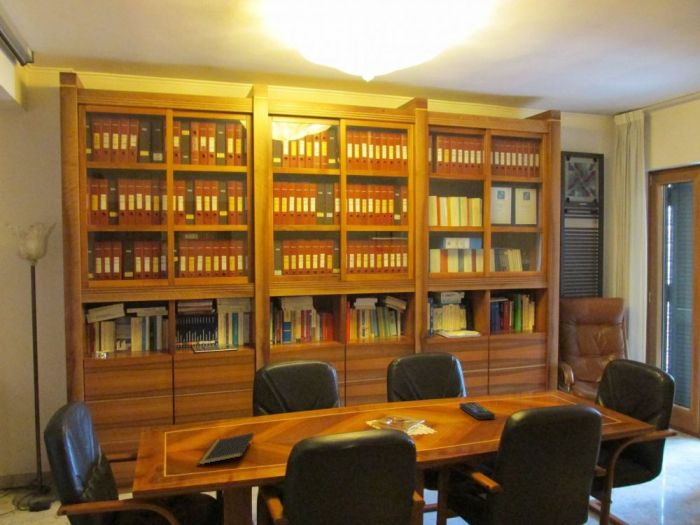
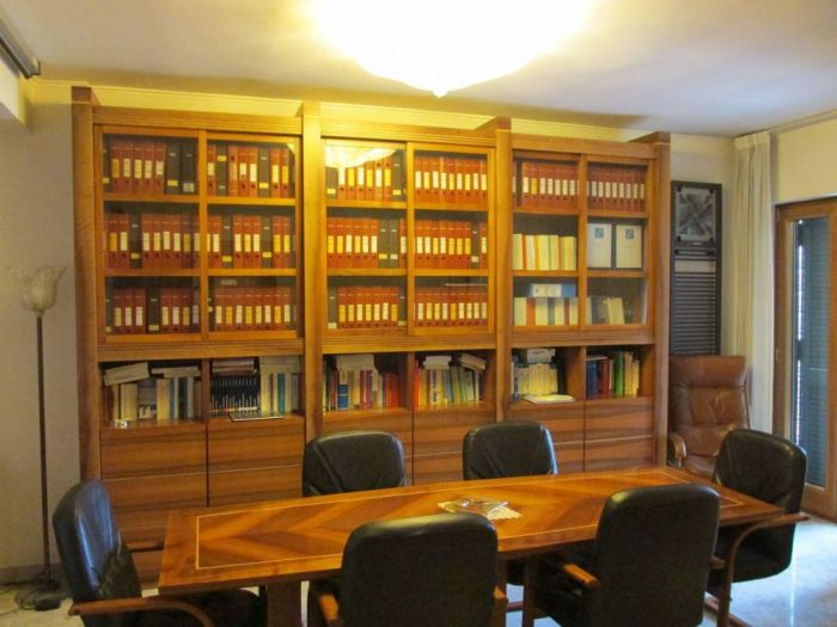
- remote control [459,401,496,421]
- notepad [197,432,255,466]
